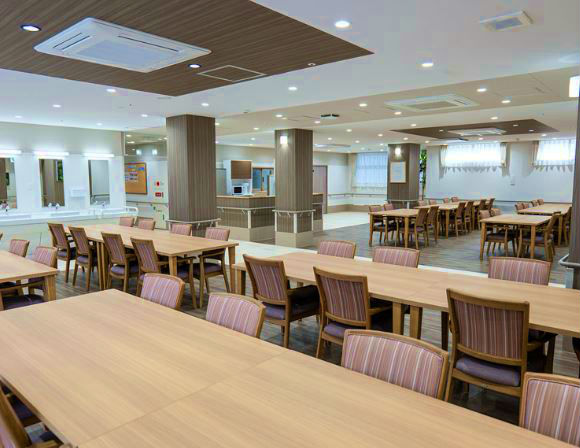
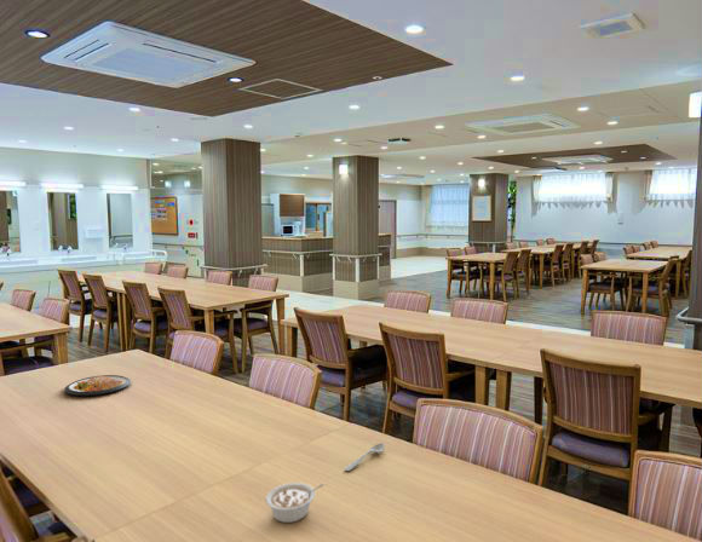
+ dish [63,374,132,397]
+ spoon [344,443,385,472]
+ legume [265,482,326,524]
